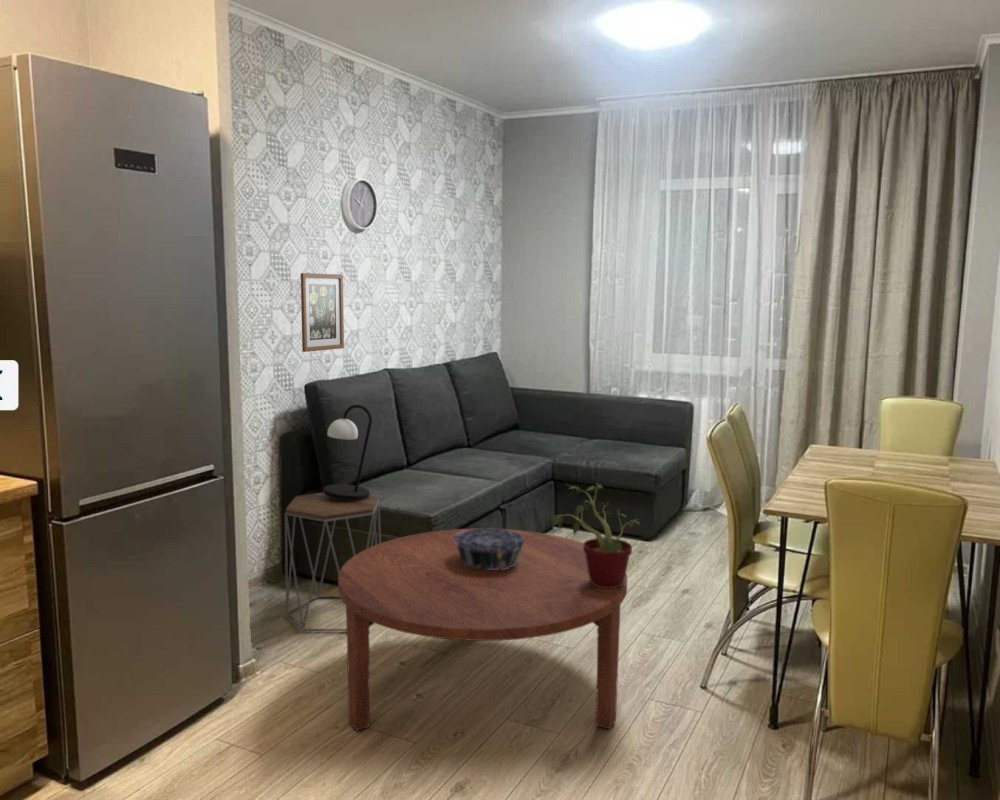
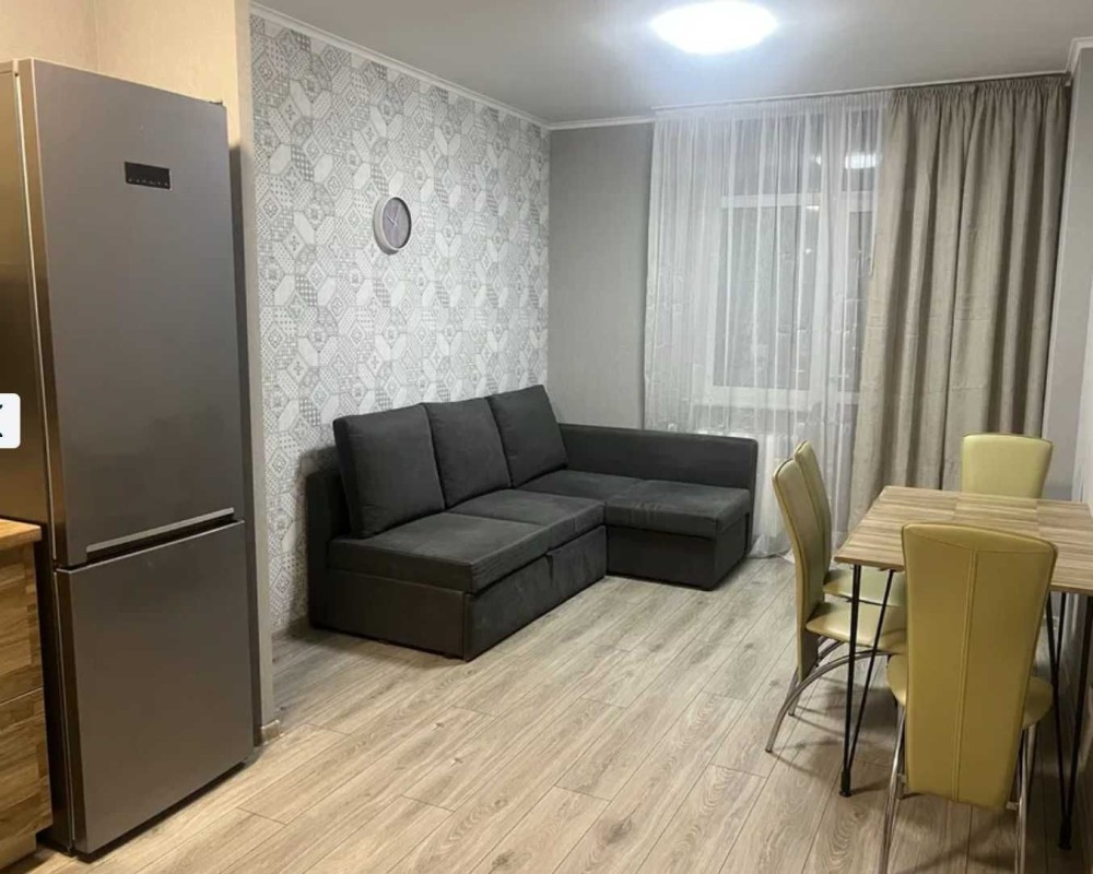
- potted plant [549,482,642,588]
- side table [284,492,382,632]
- decorative bowl [453,528,524,570]
- wall art [300,272,345,353]
- coffee table [337,528,628,732]
- table lamp [322,404,373,500]
